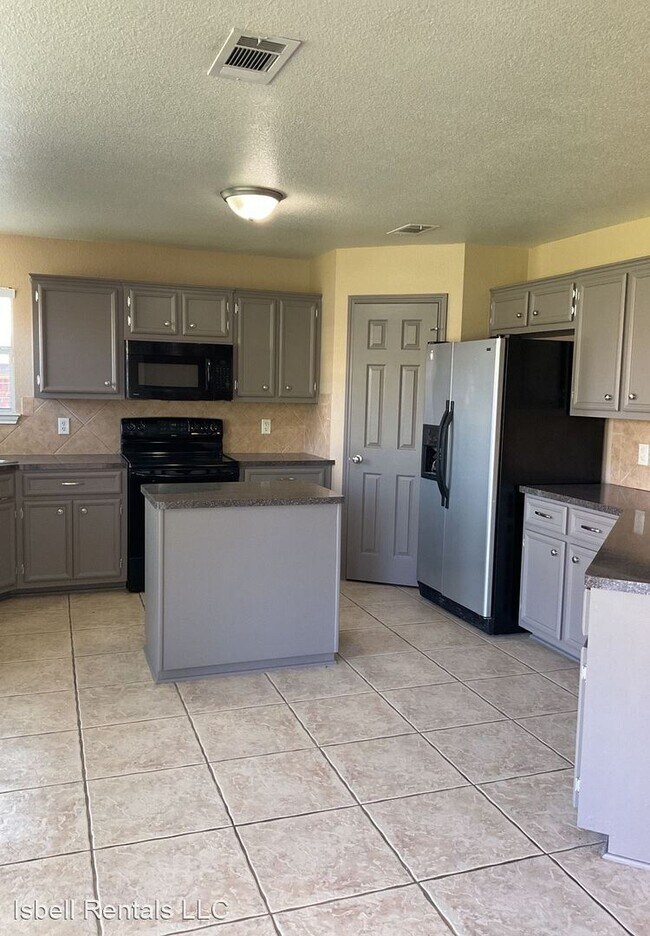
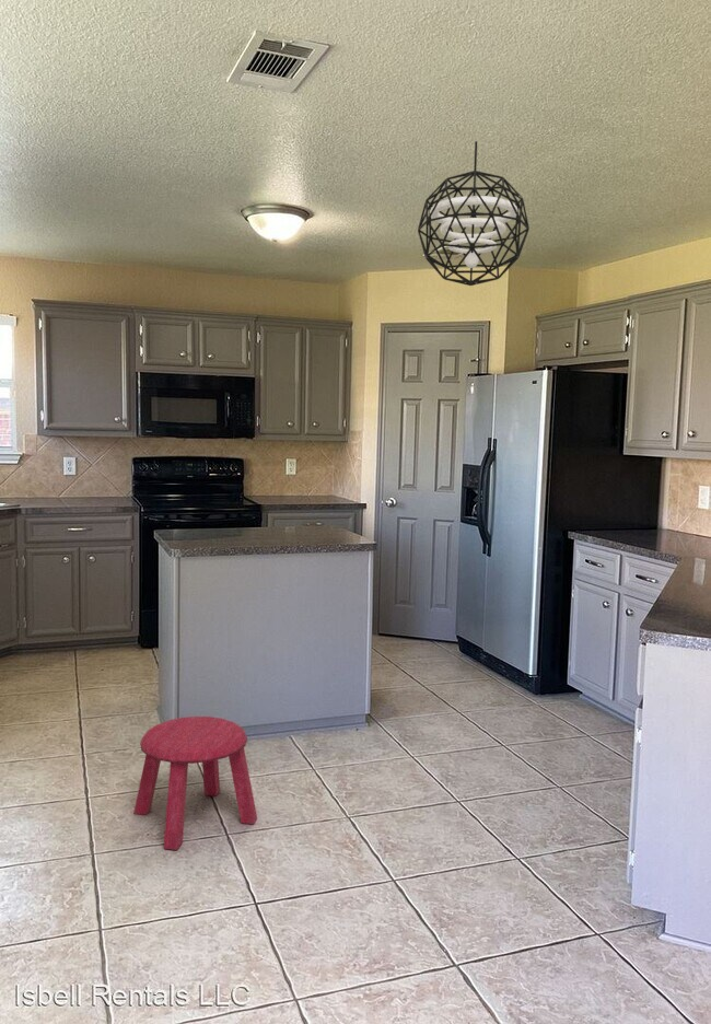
+ pendant light [417,140,531,287]
+ stool [132,715,258,851]
